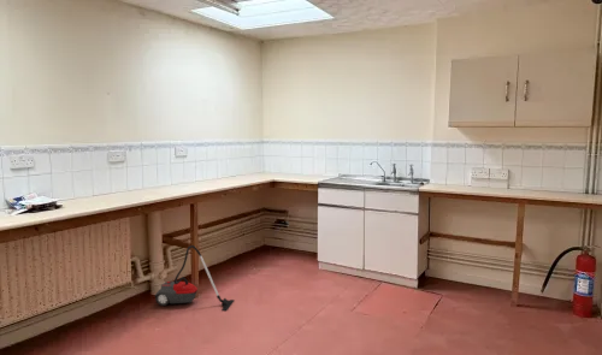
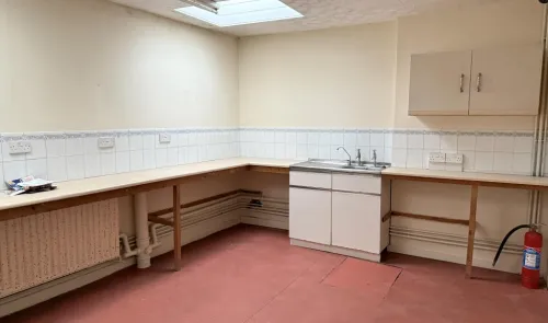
- vacuum cleaner [154,244,236,313]
